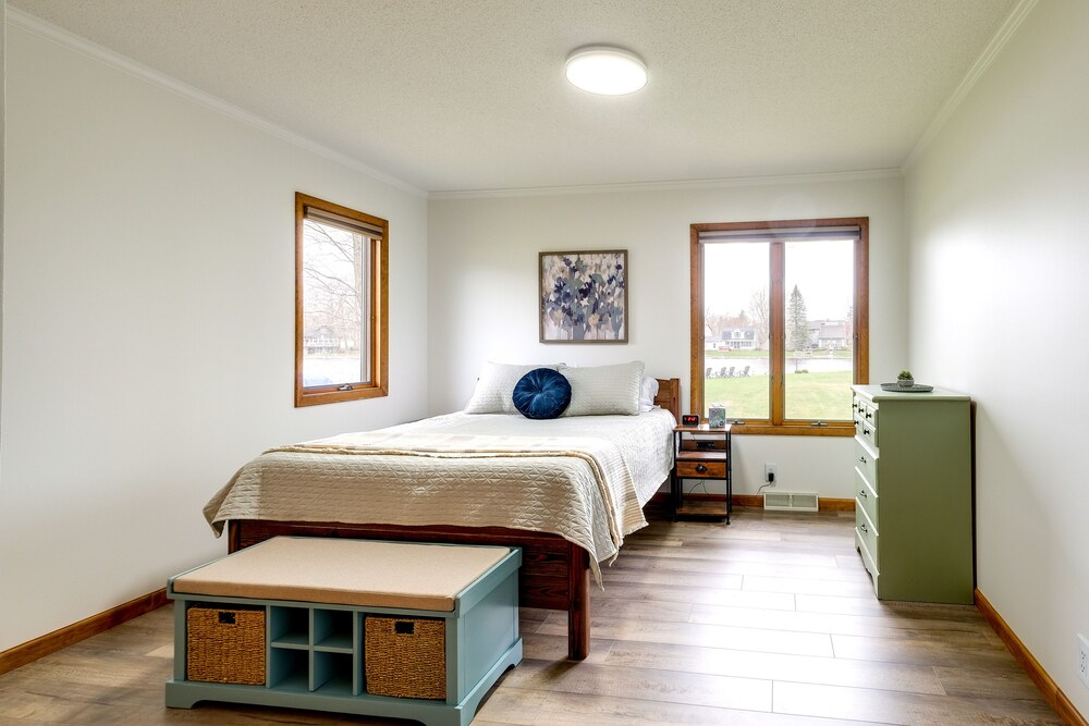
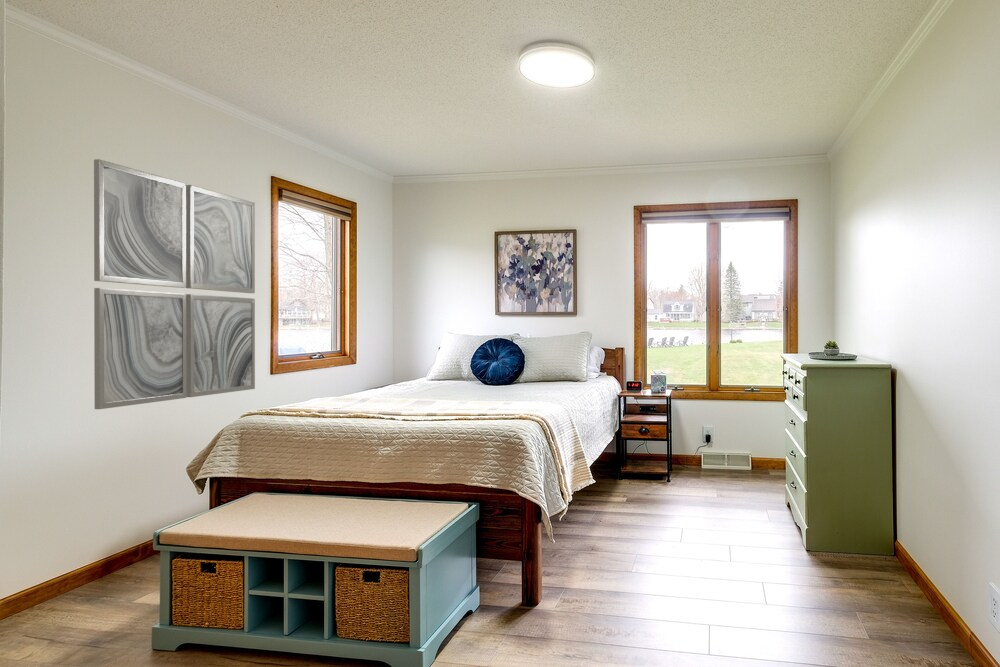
+ wall art [93,158,256,410]
